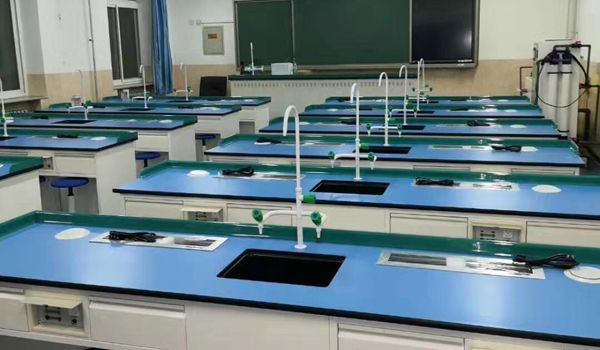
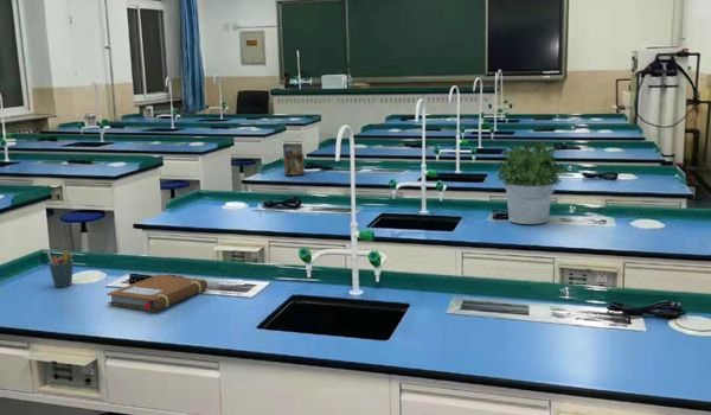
+ desk organizer [283,143,306,177]
+ potted plant [495,141,569,225]
+ notebook [105,273,209,312]
+ pen holder [45,248,75,288]
